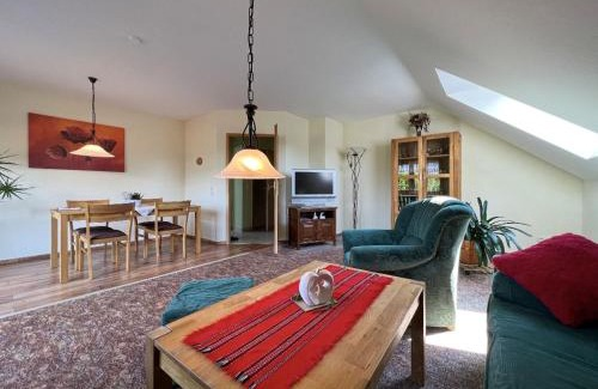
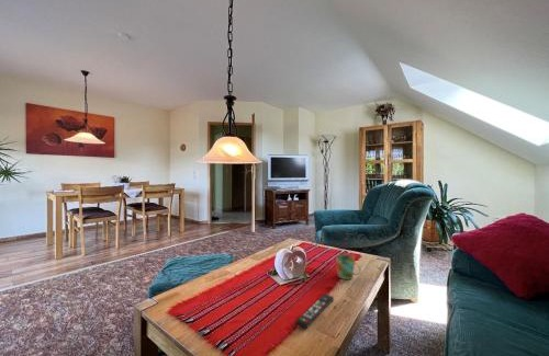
+ remote control [295,292,335,330]
+ mug [335,253,362,280]
